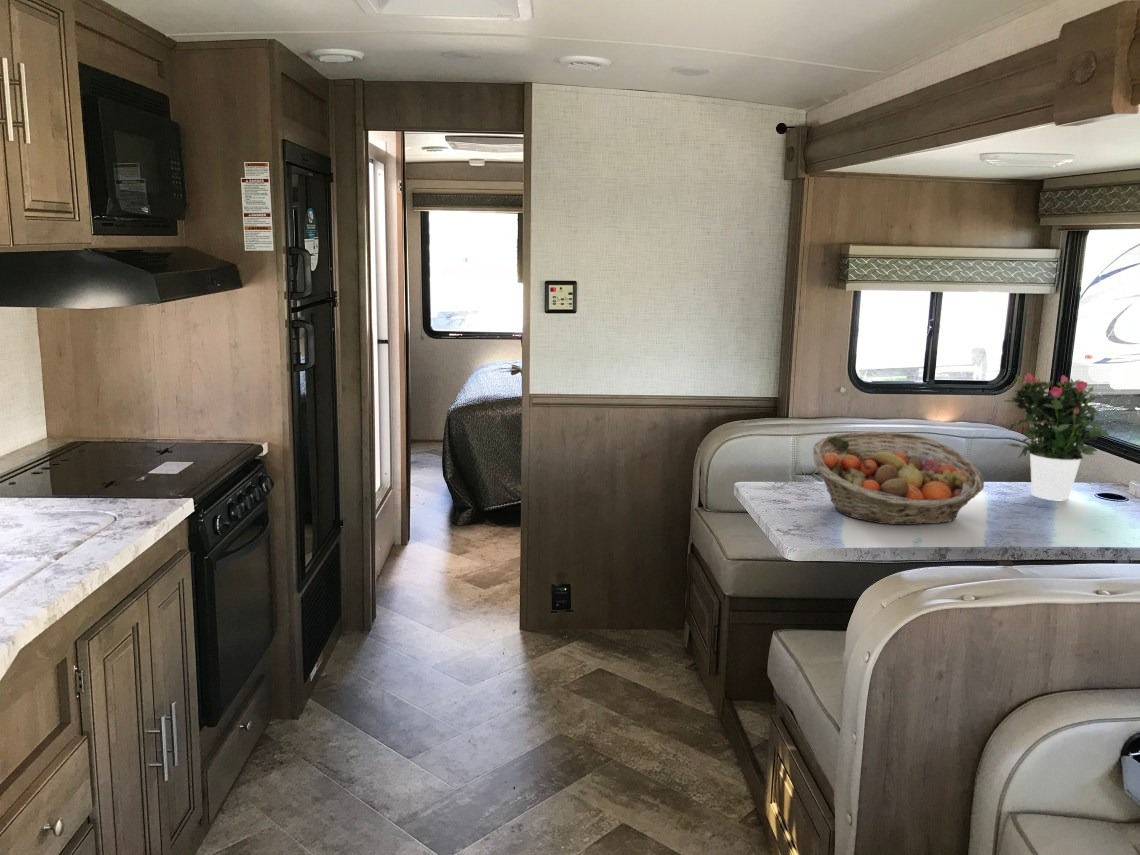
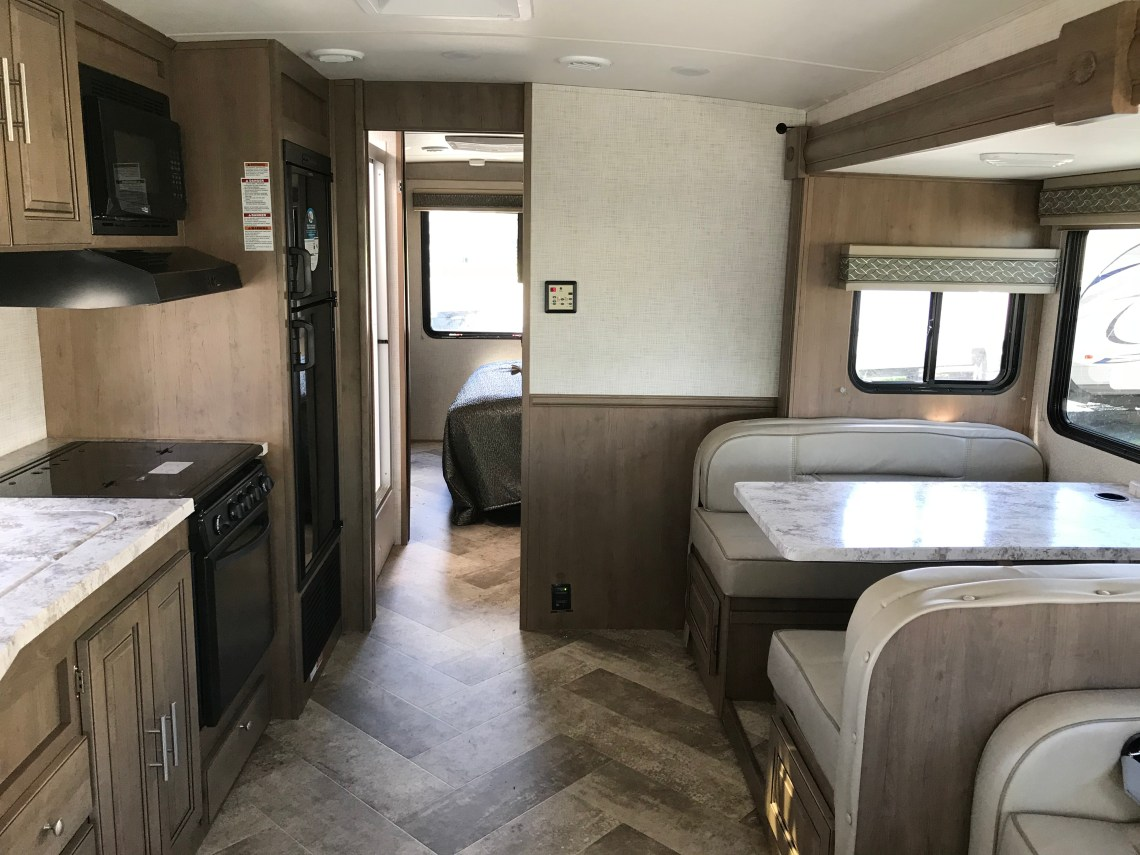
- potted flower [1002,372,1110,501]
- fruit basket [812,430,985,526]
